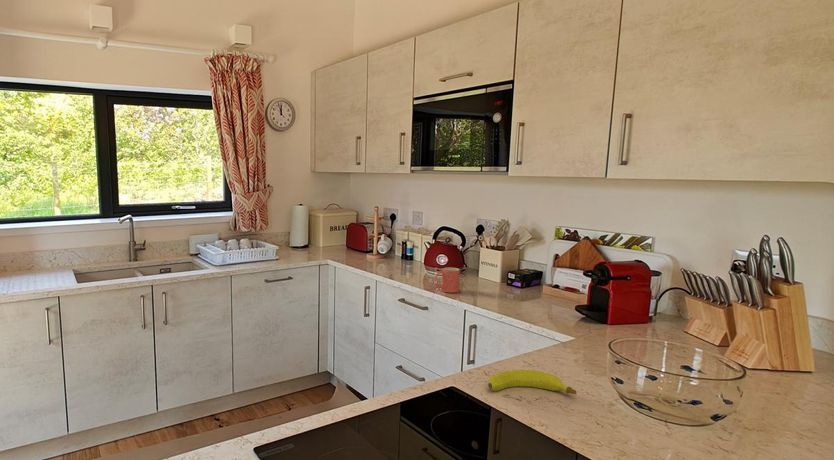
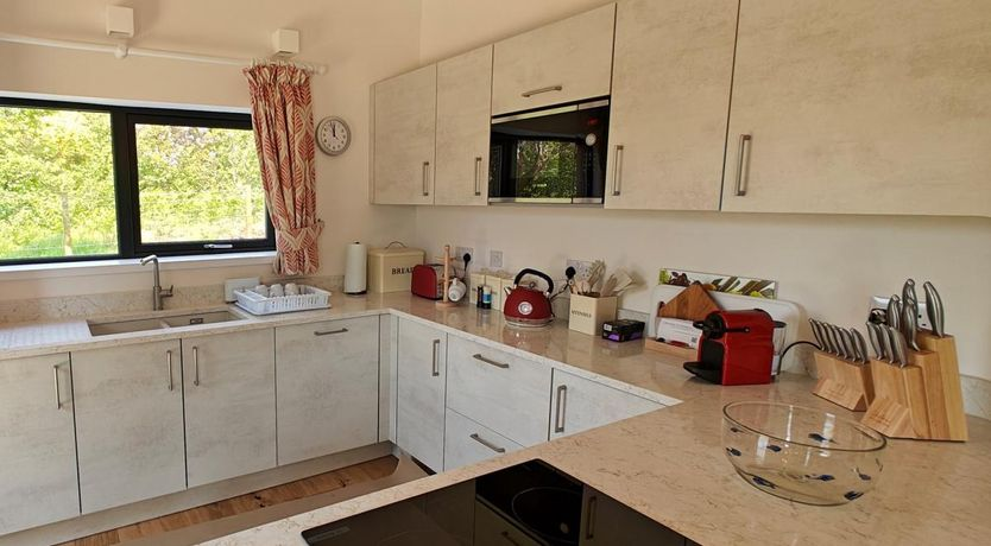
- mug [434,267,461,294]
- fruit [487,369,578,395]
